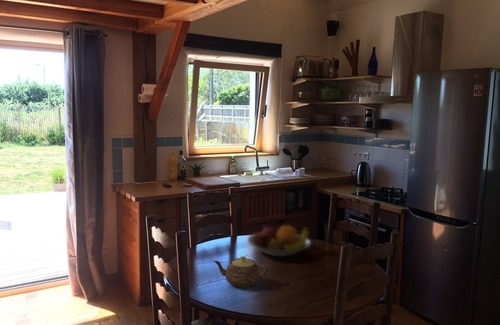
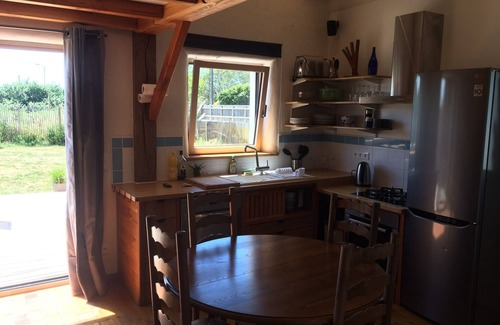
- fruit bowl [246,224,312,257]
- teapot [213,255,270,289]
